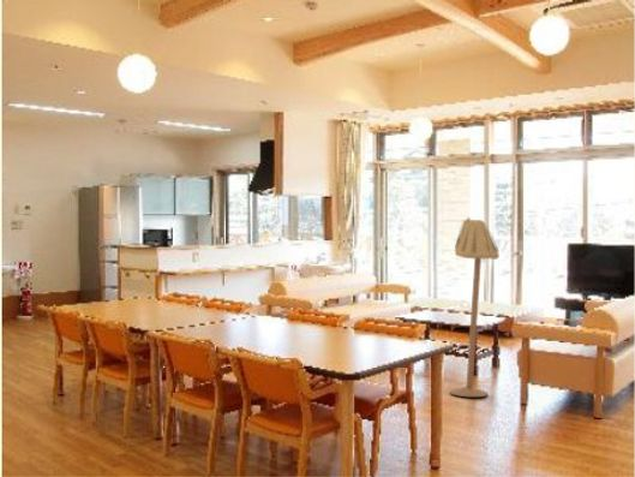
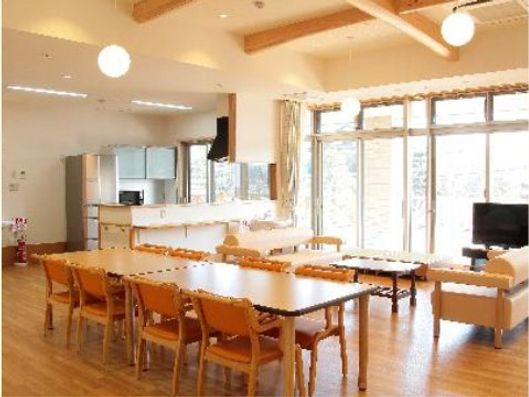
- floor lamp [449,216,501,398]
